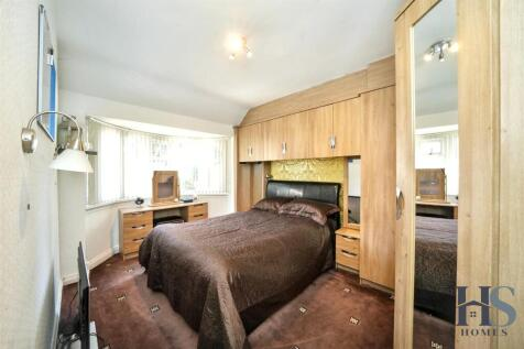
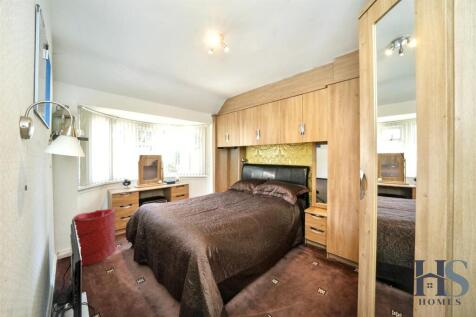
+ laundry hamper [72,208,117,267]
